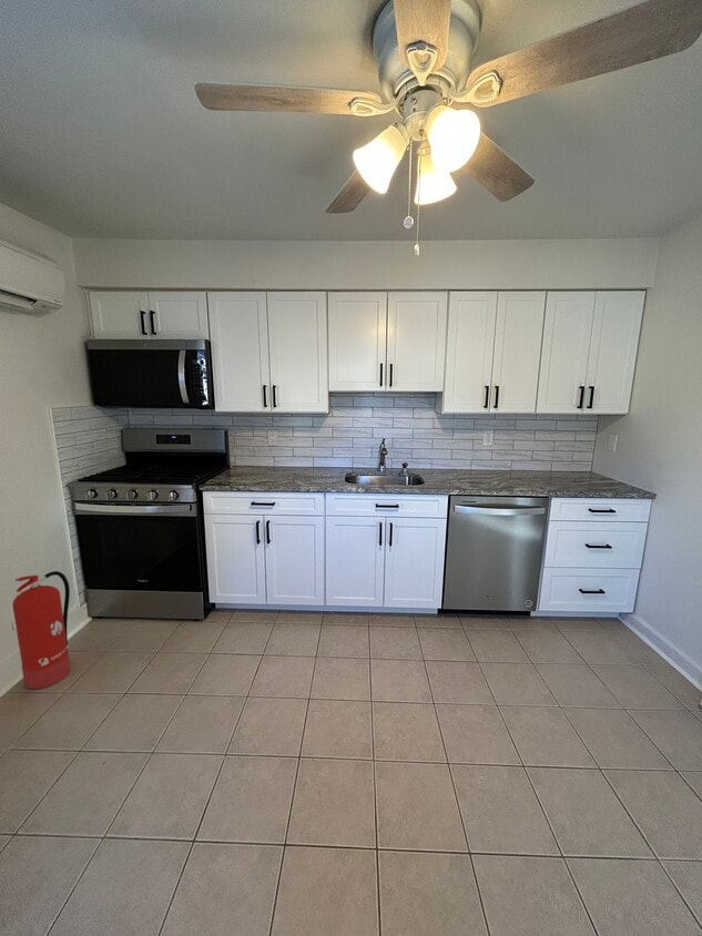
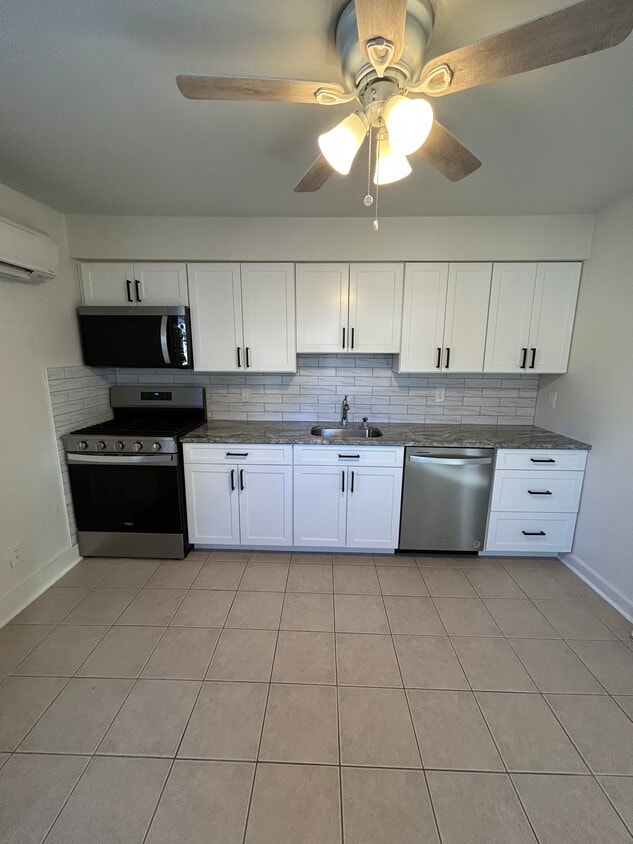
- fire extinguisher [11,570,71,690]
